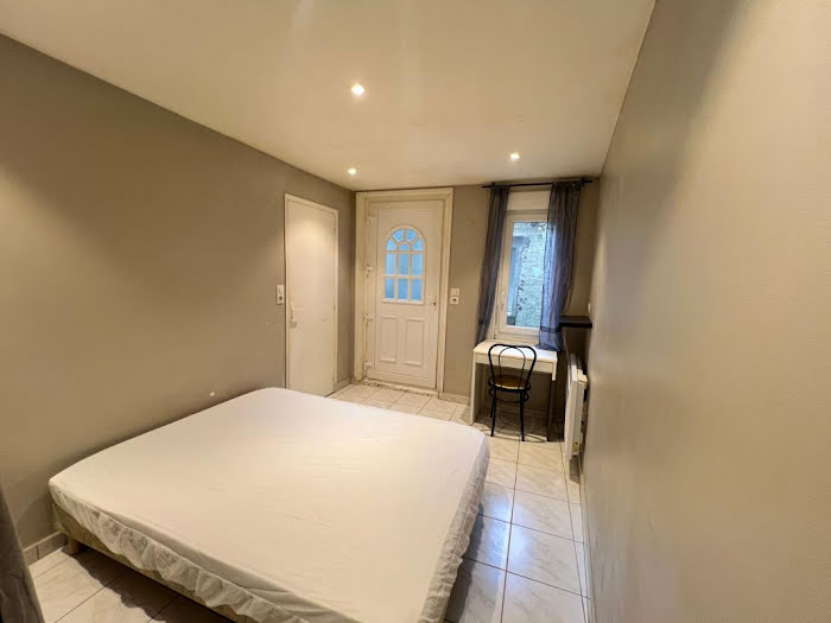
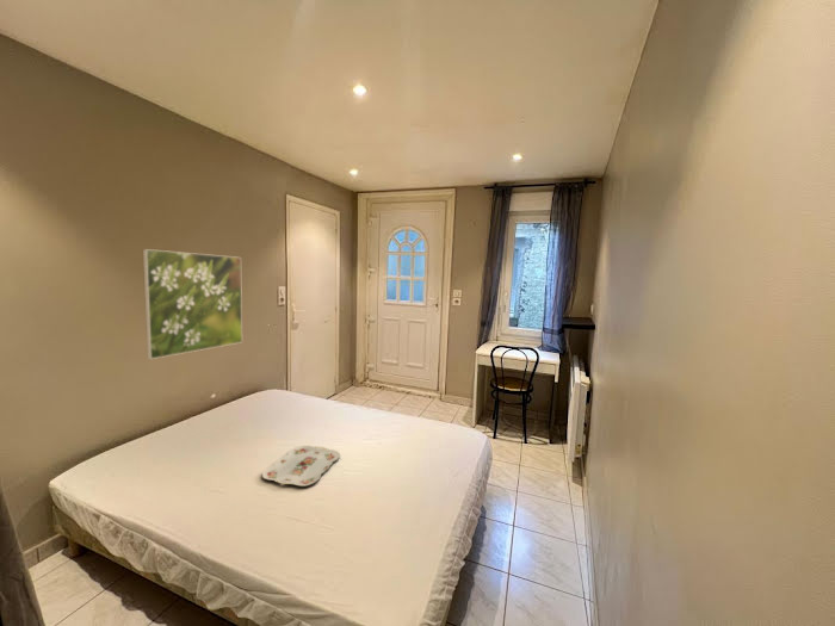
+ serving tray [261,445,341,488]
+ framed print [142,248,243,360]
